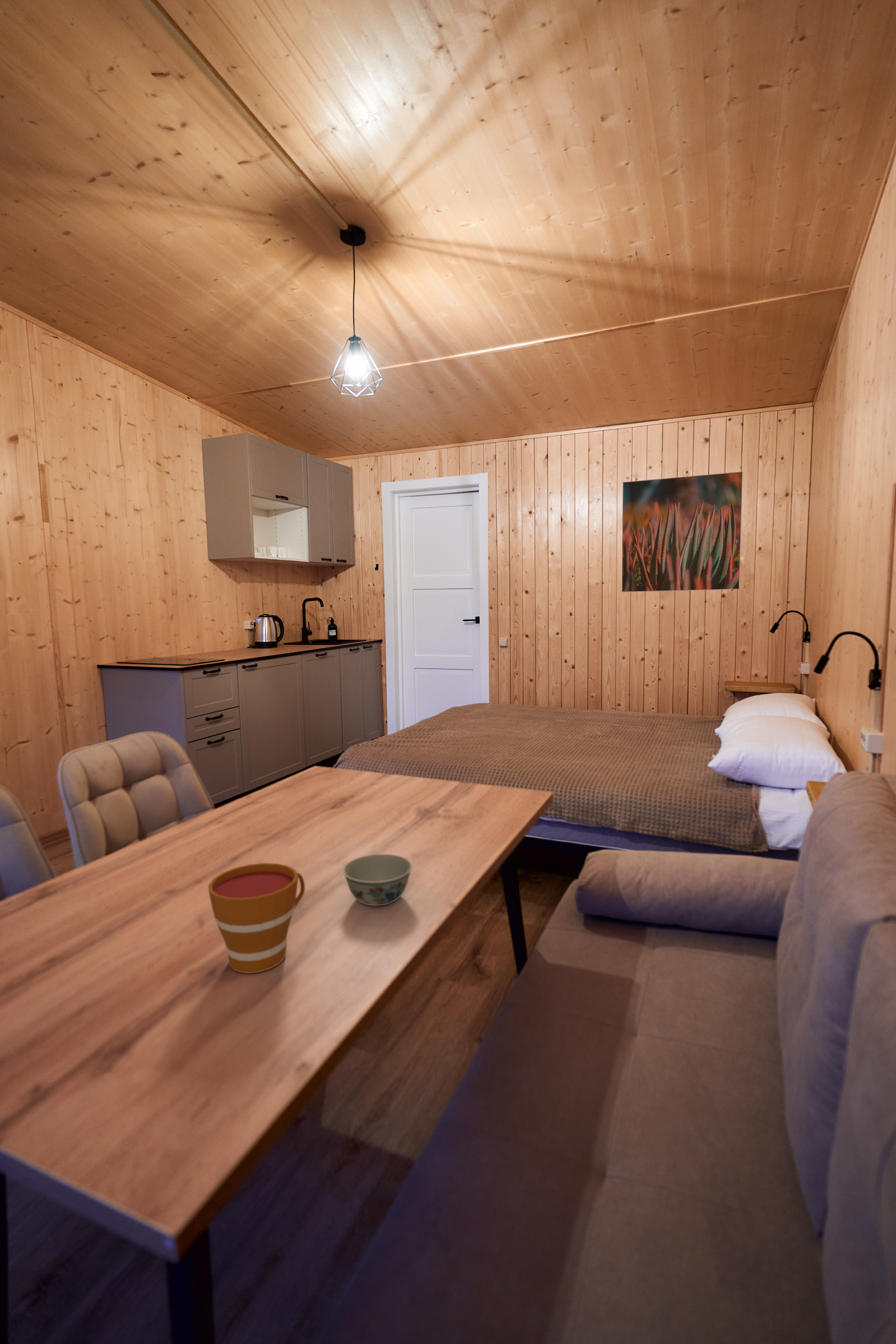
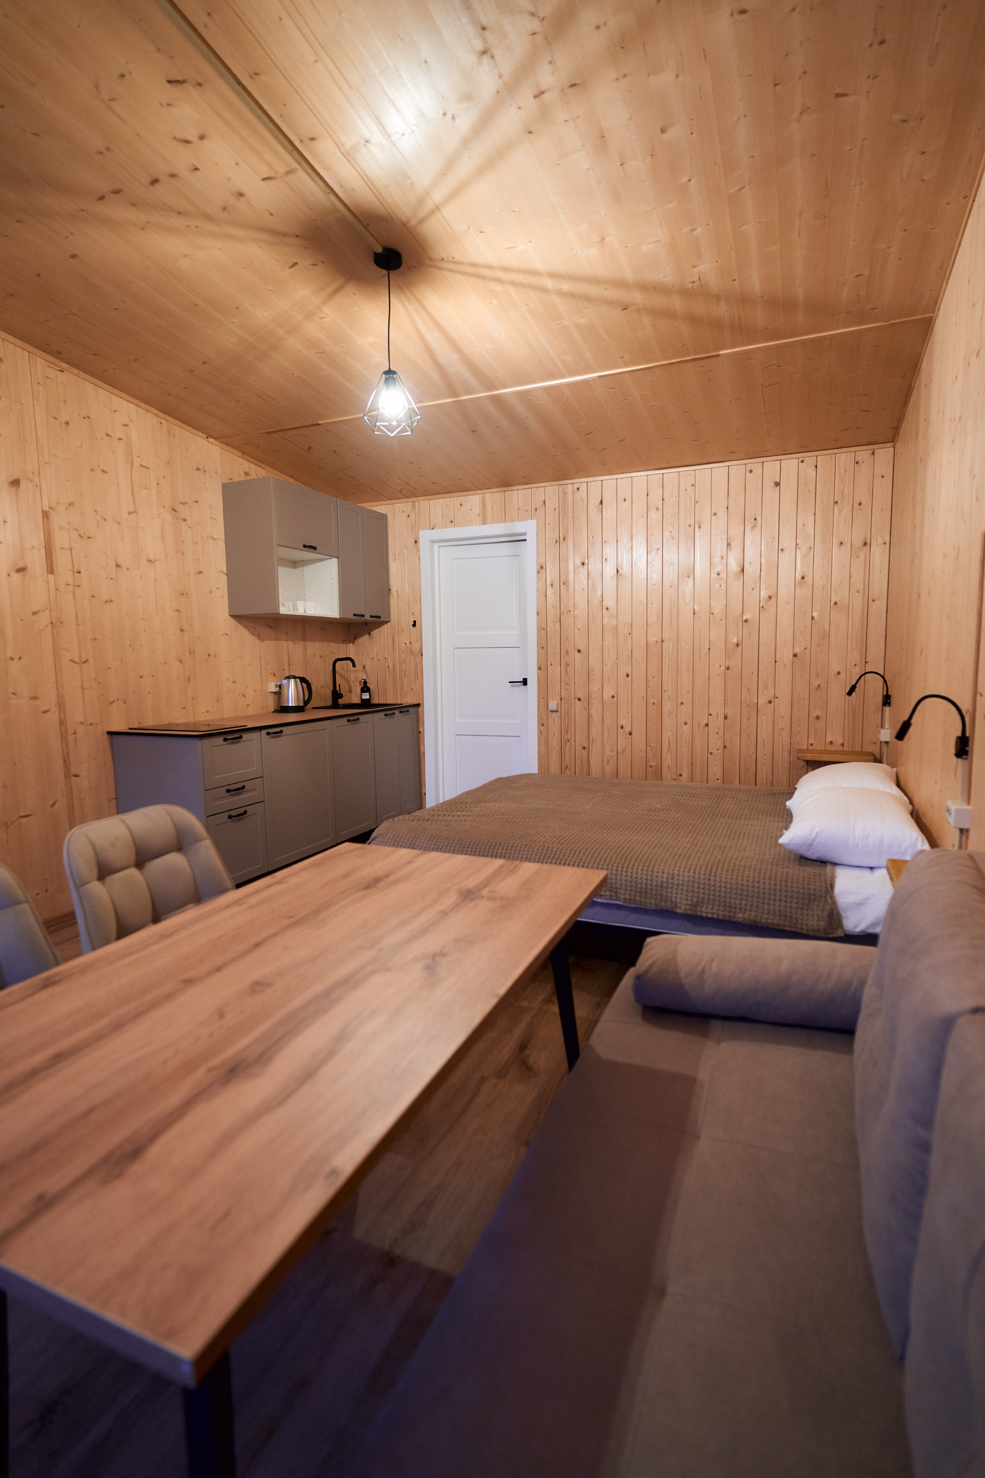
- cup [208,863,305,974]
- bowl [342,854,413,906]
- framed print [621,471,743,593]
